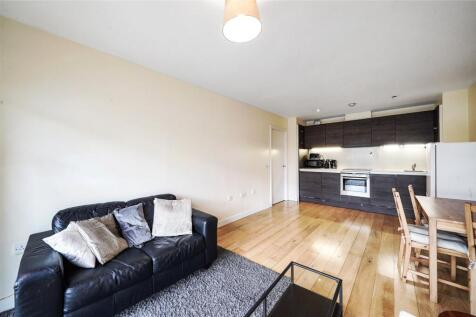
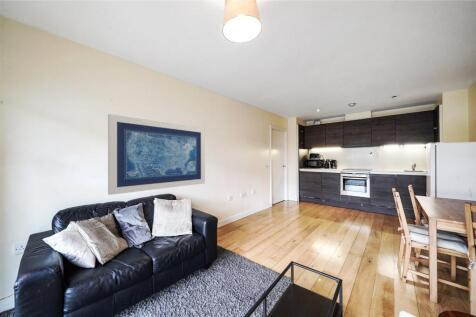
+ wall art [107,113,206,196]
